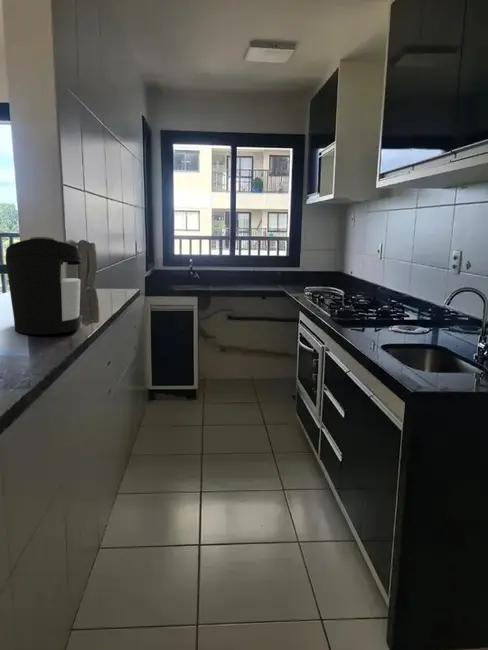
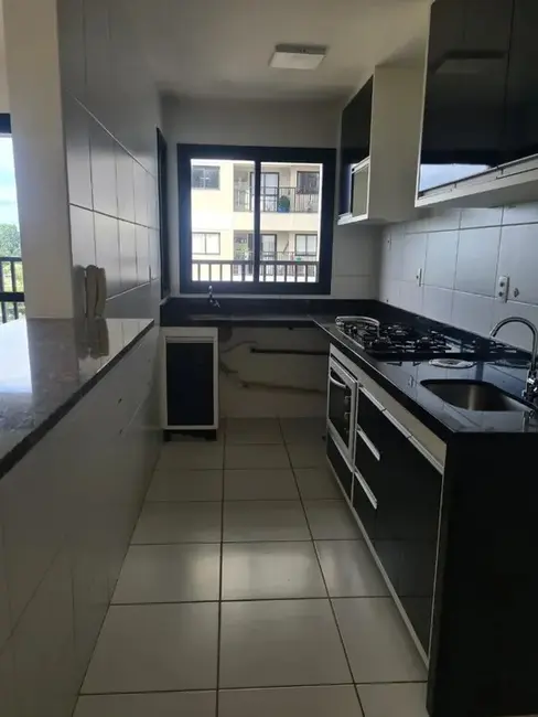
- coffee maker [4,236,83,335]
